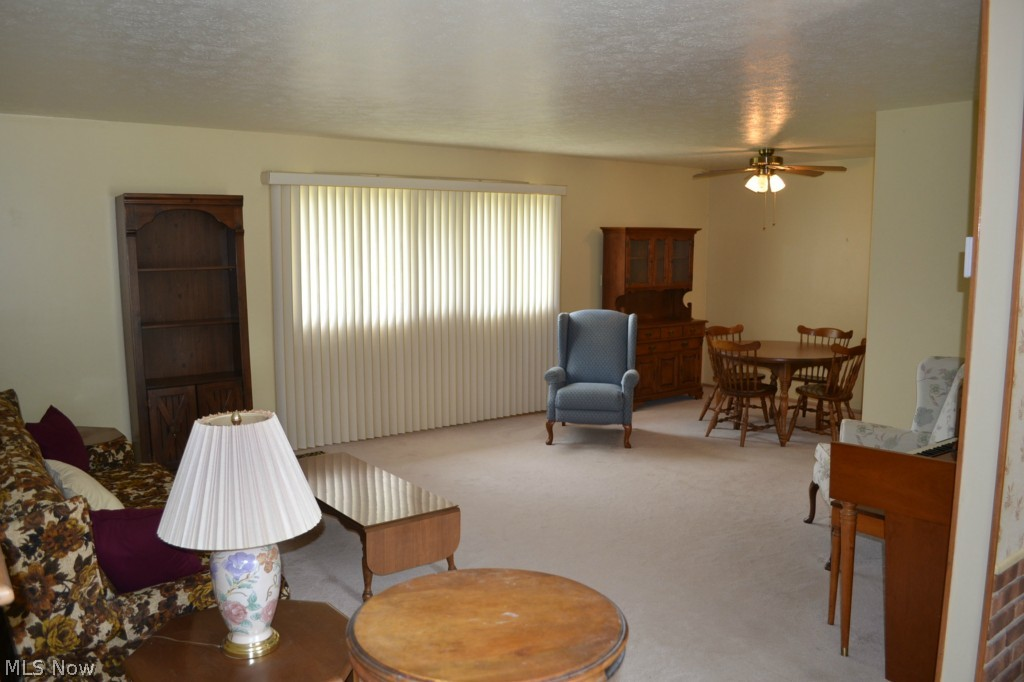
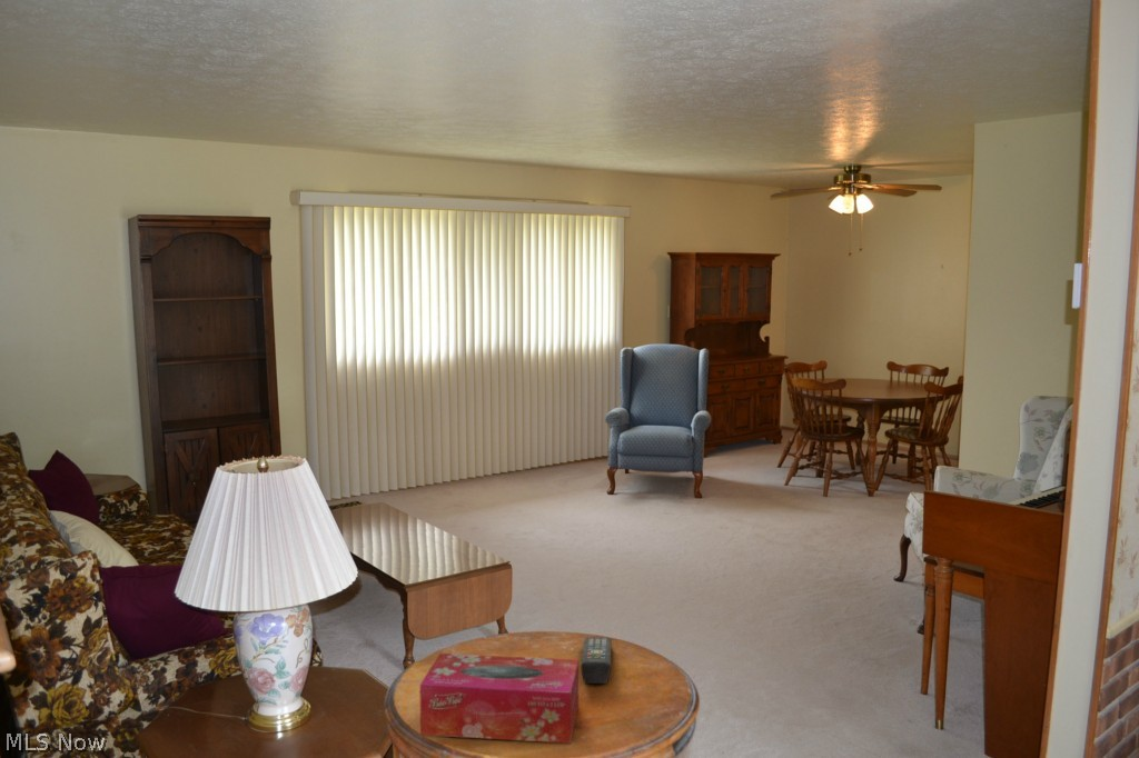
+ tissue box [419,652,580,745]
+ remote control [580,636,613,685]
